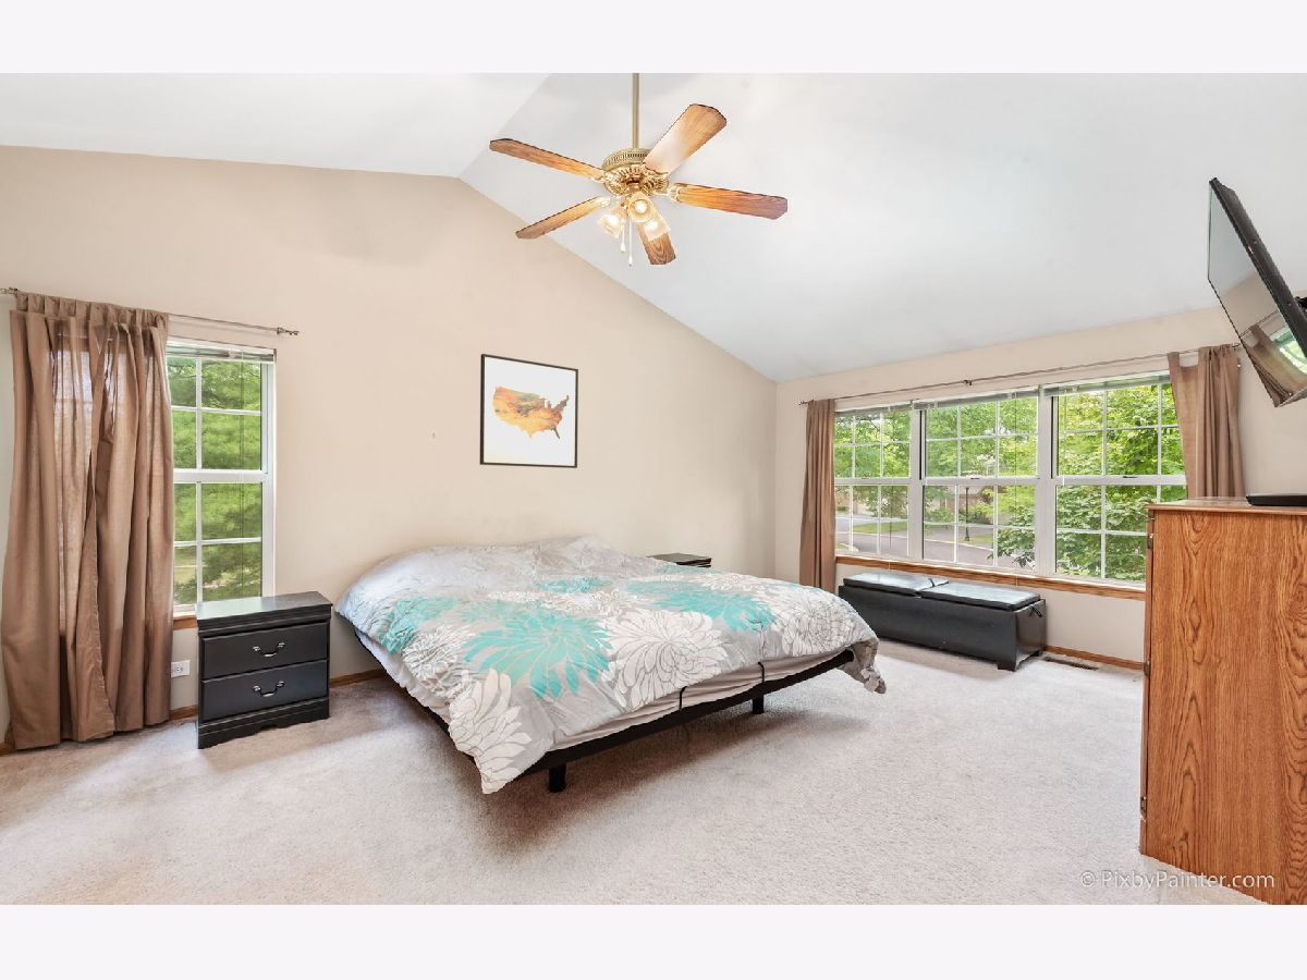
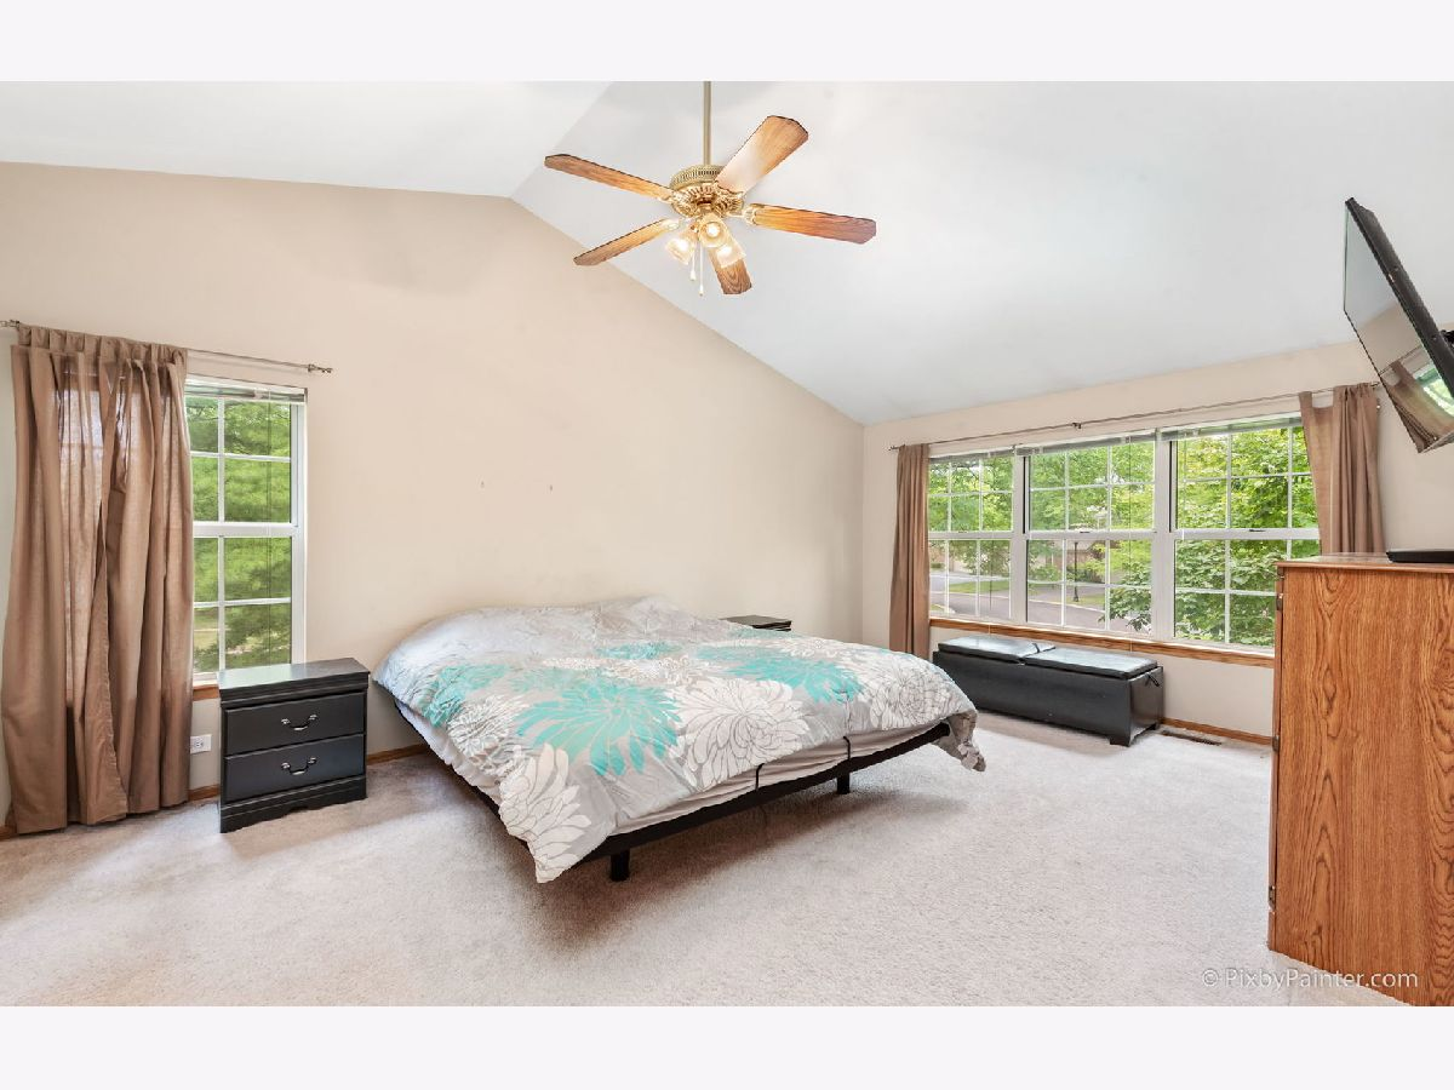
- wall art [478,353,579,469]
